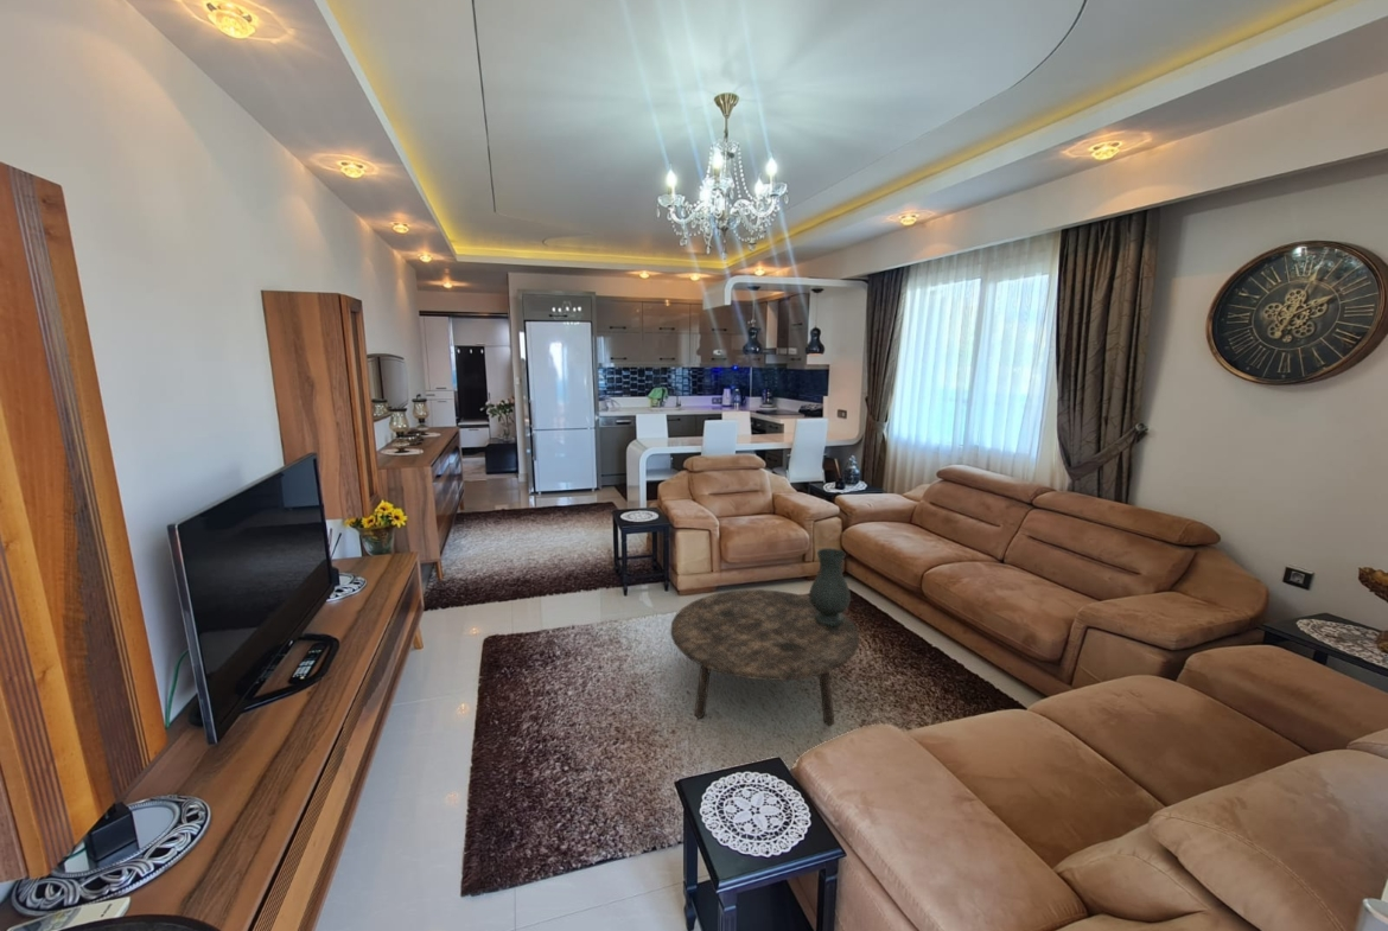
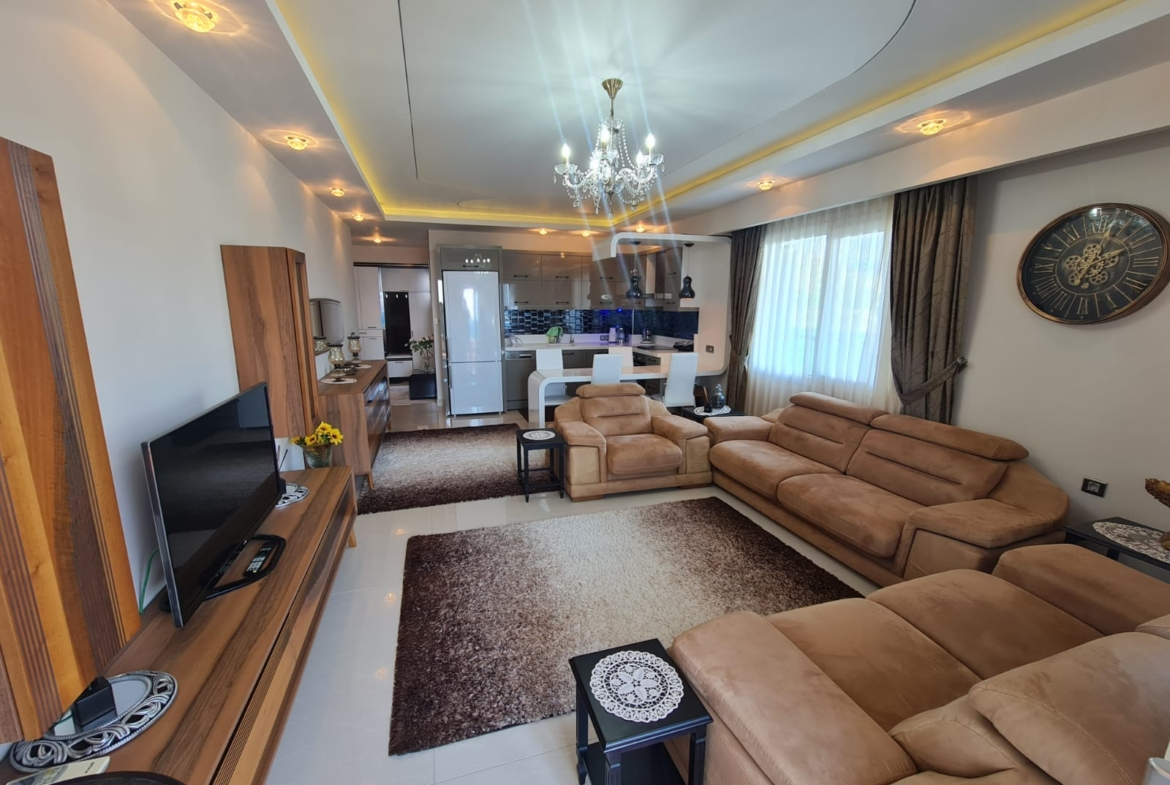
- vase [808,548,852,626]
- coffee table [669,588,860,727]
